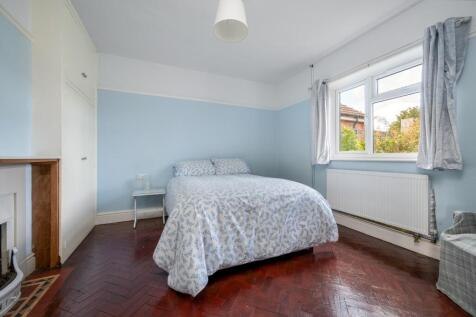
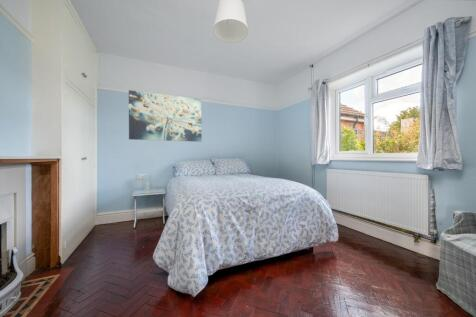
+ wall art [128,89,203,143]
